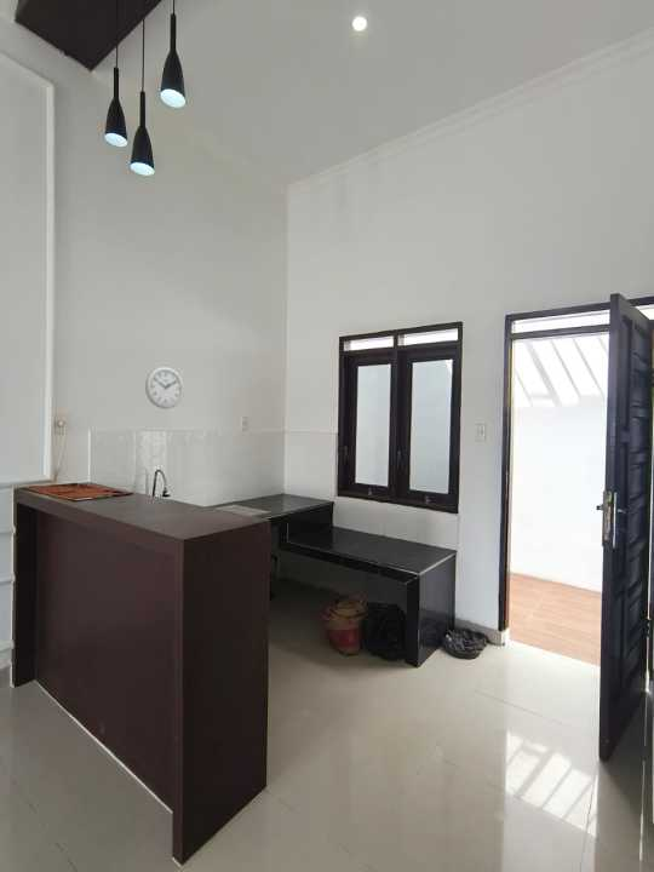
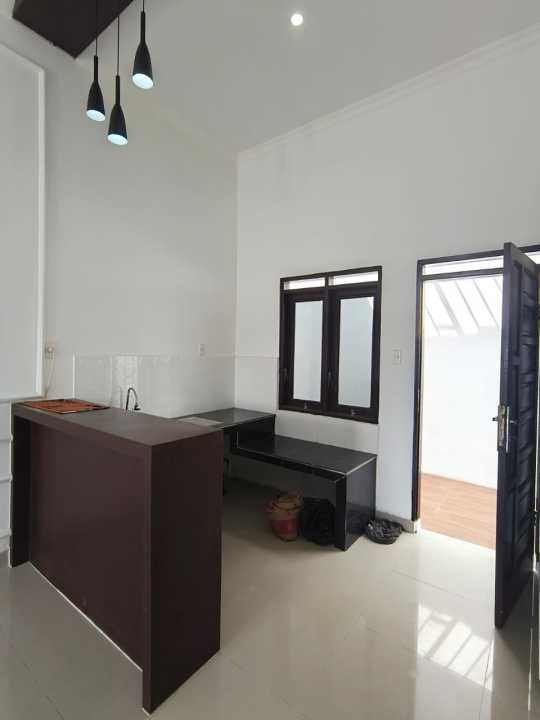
- wall clock [144,366,185,409]
